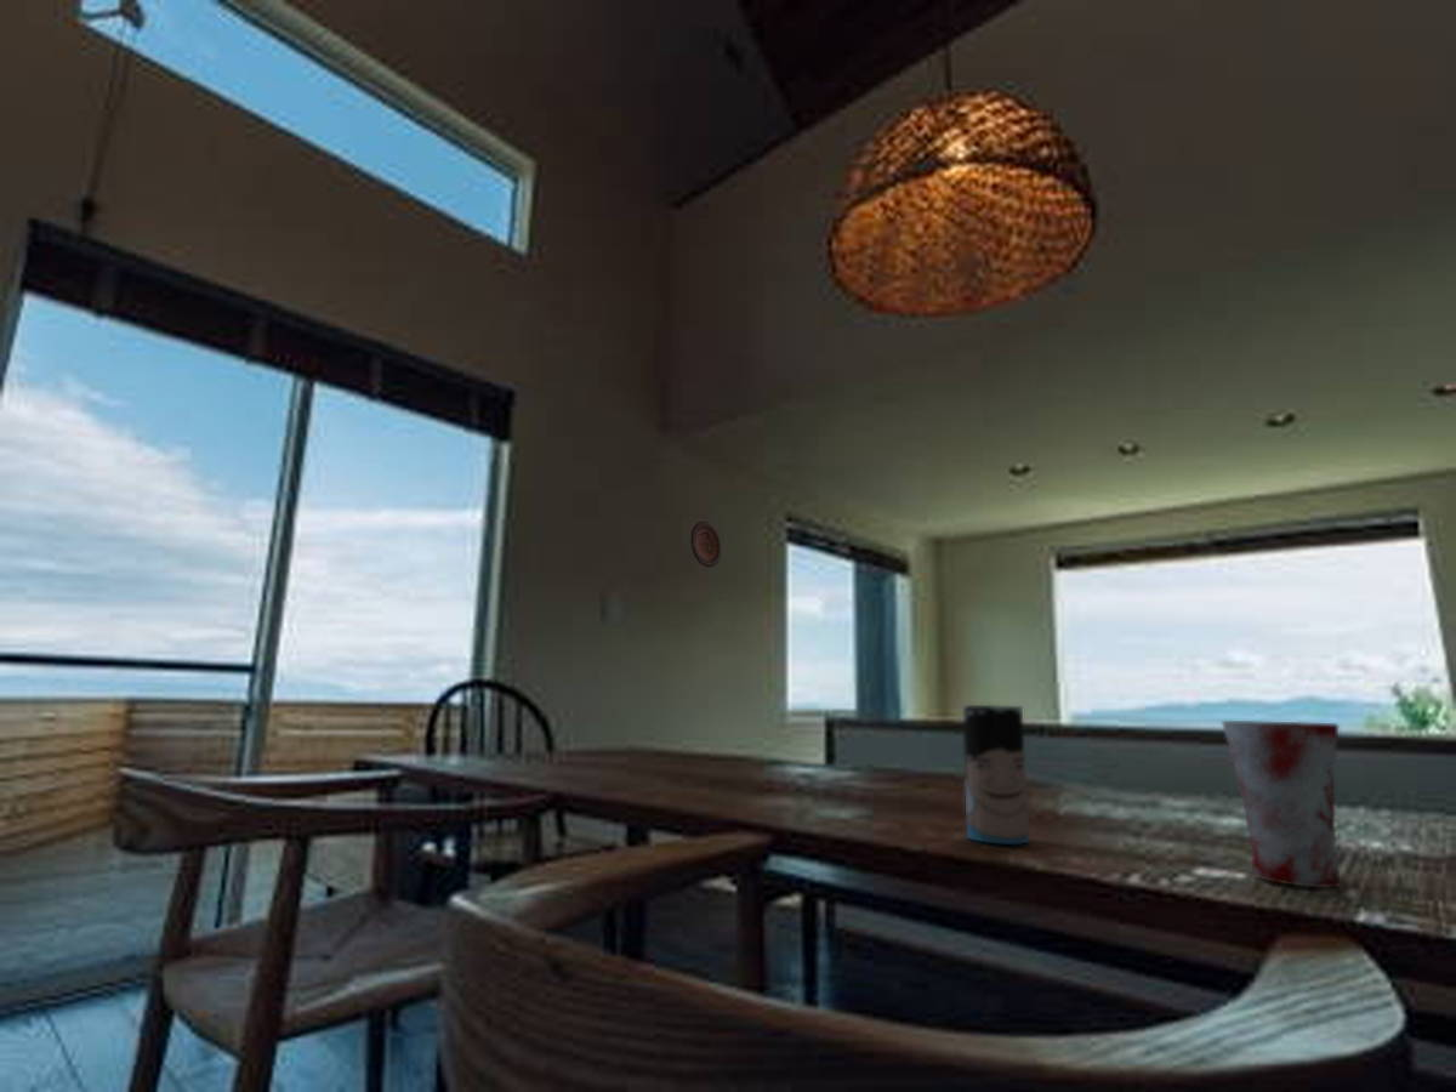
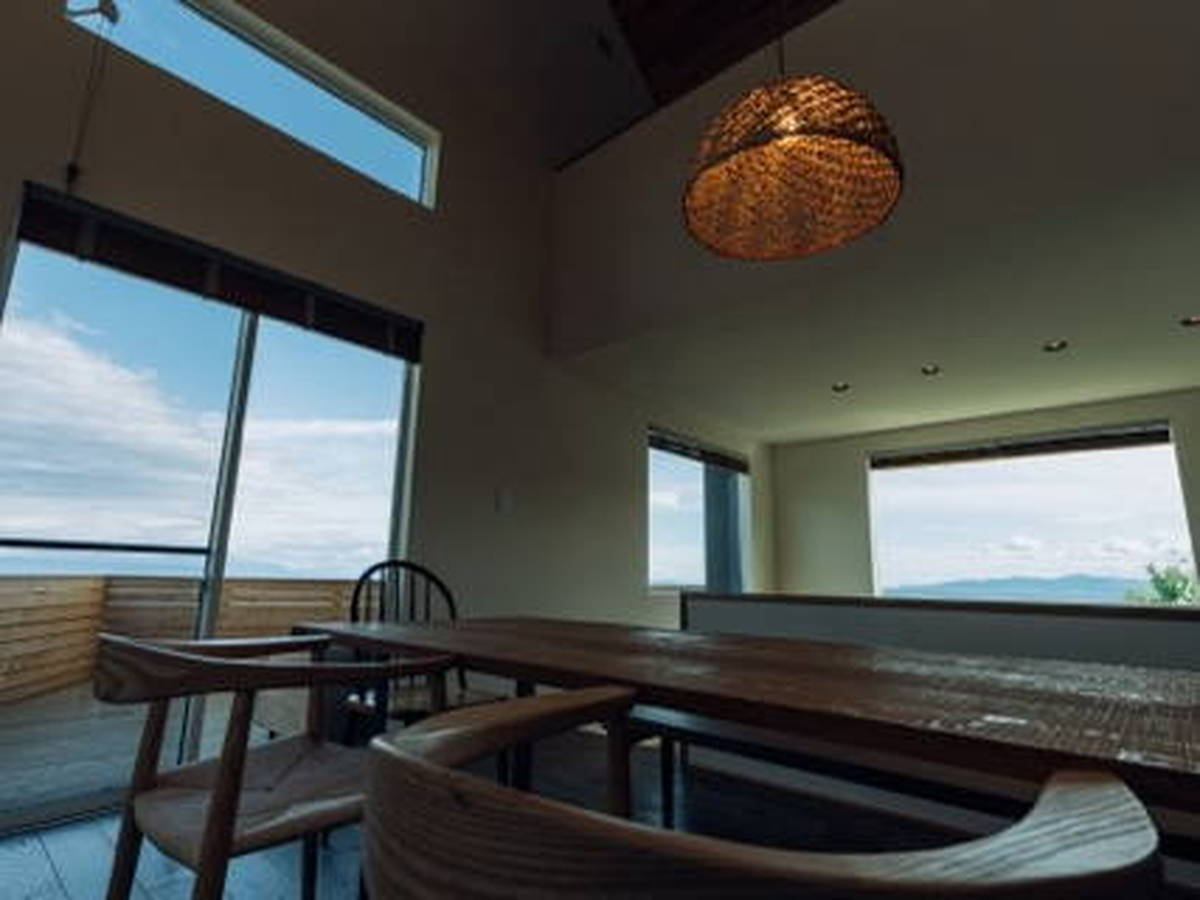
- decorative plate [689,521,723,569]
- cup [961,704,1030,846]
- mug [1221,720,1341,888]
